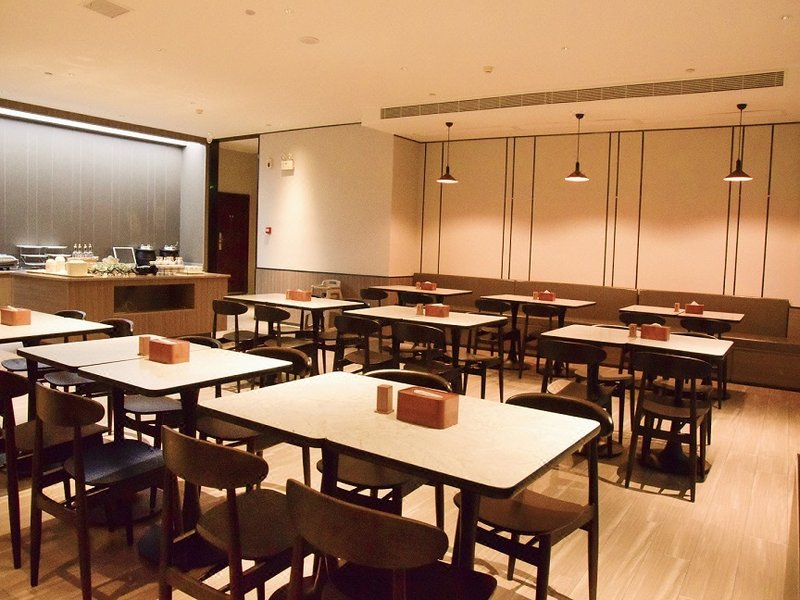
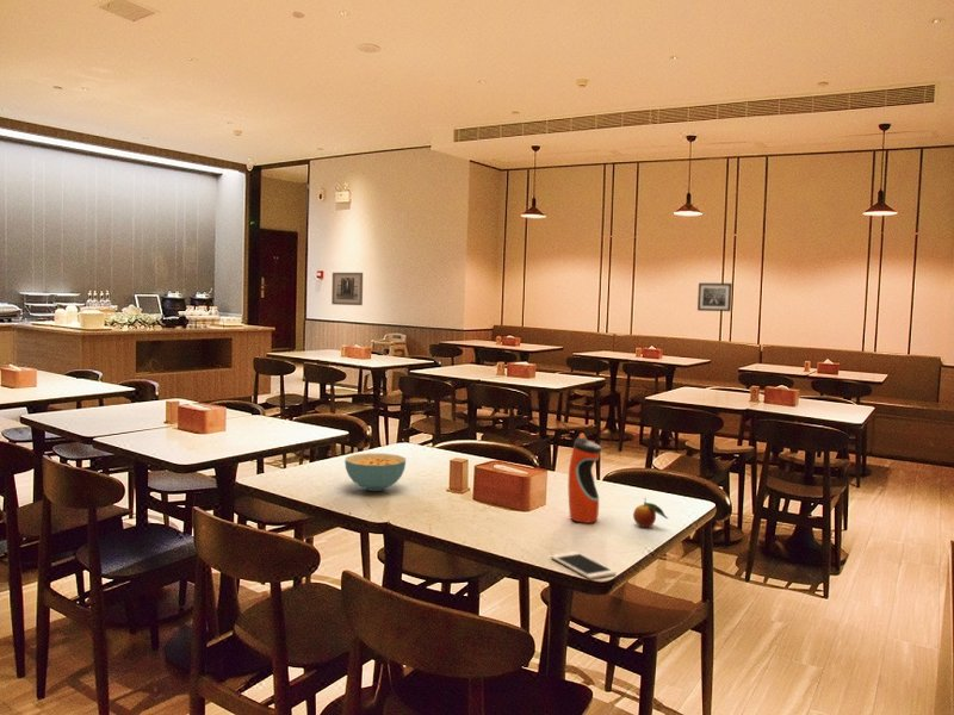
+ cell phone [550,551,618,580]
+ water bottle [566,433,602,524]
+ wall art [330,272,364,306]
+ wall art [696,281,733,312]
+ fruit [632,497,669,528]
+ cereal bowl [343,452,407,492]
